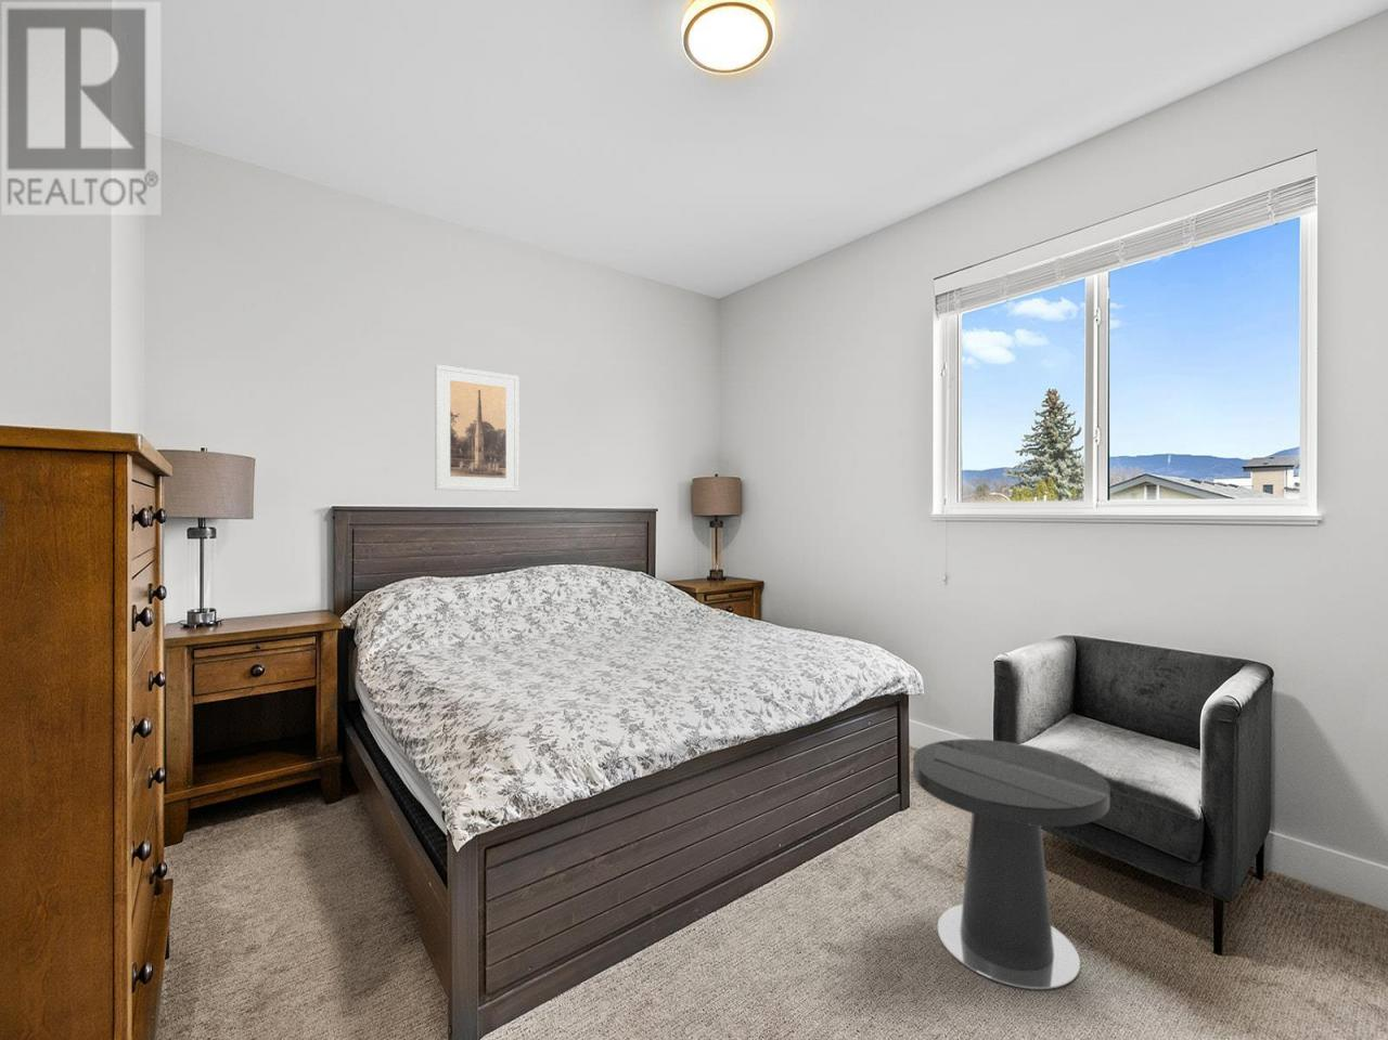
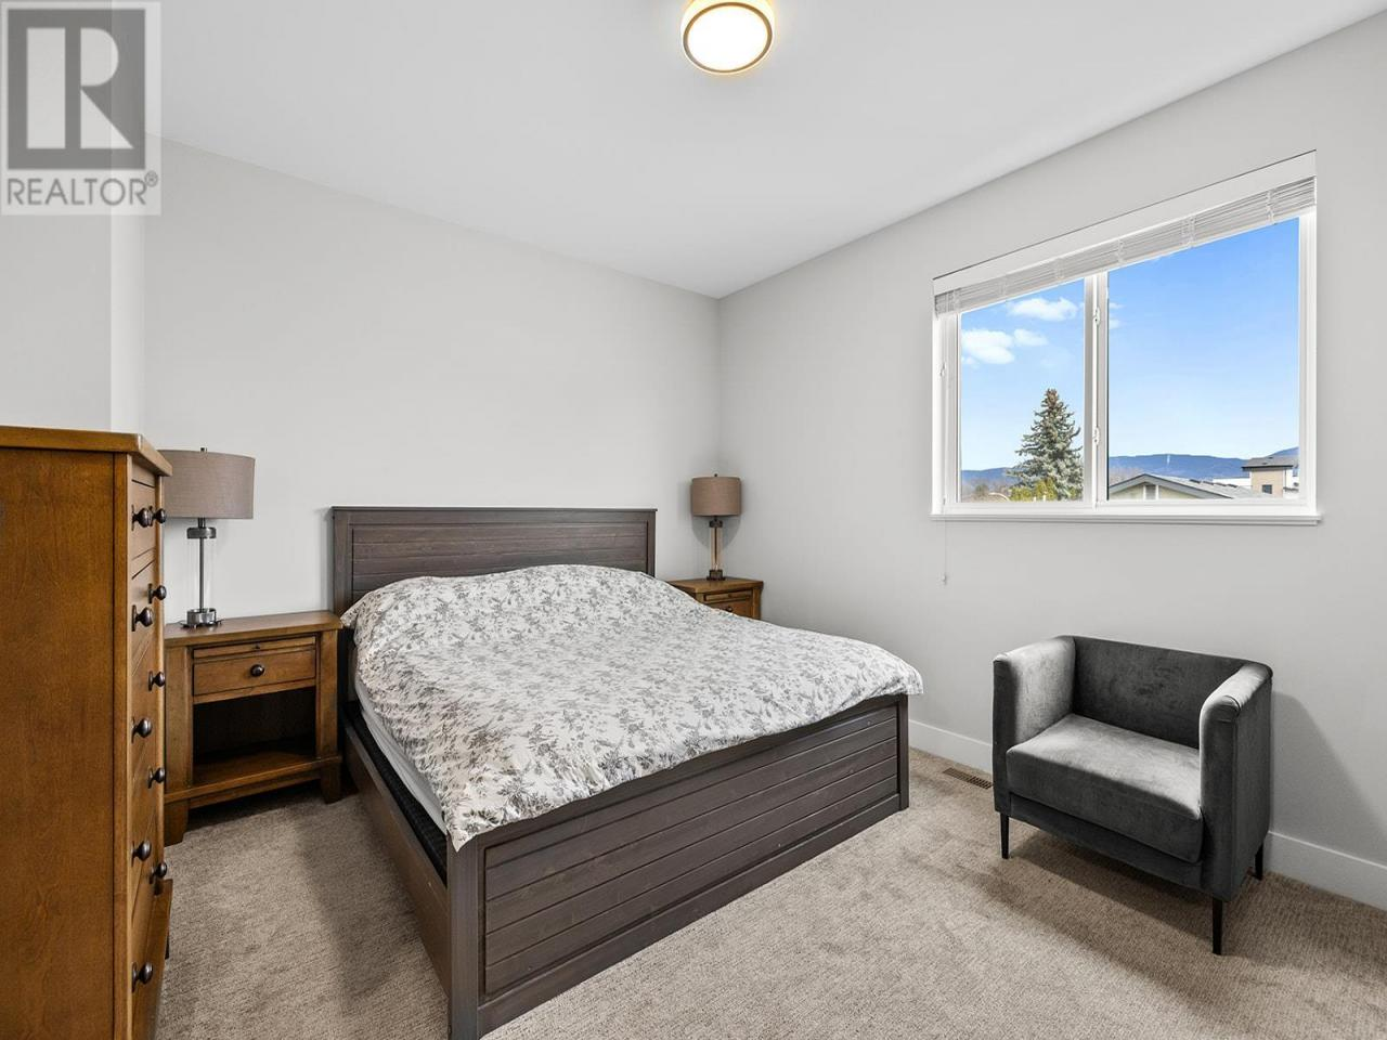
- side table [911,737,1111,990]
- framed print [434,364,520,493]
